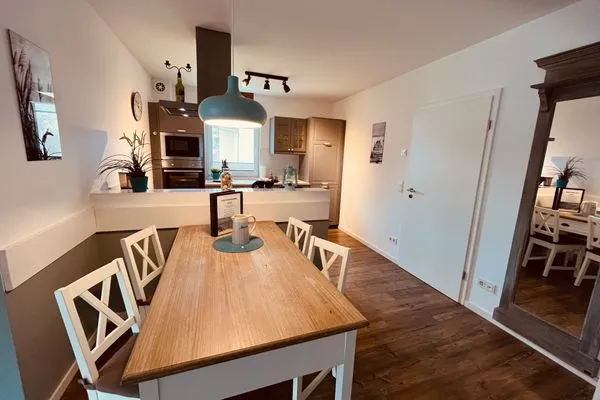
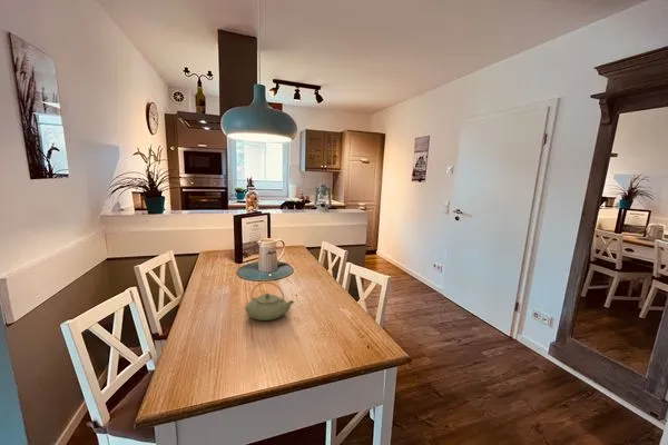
+ teapot [244,281,295,322]
